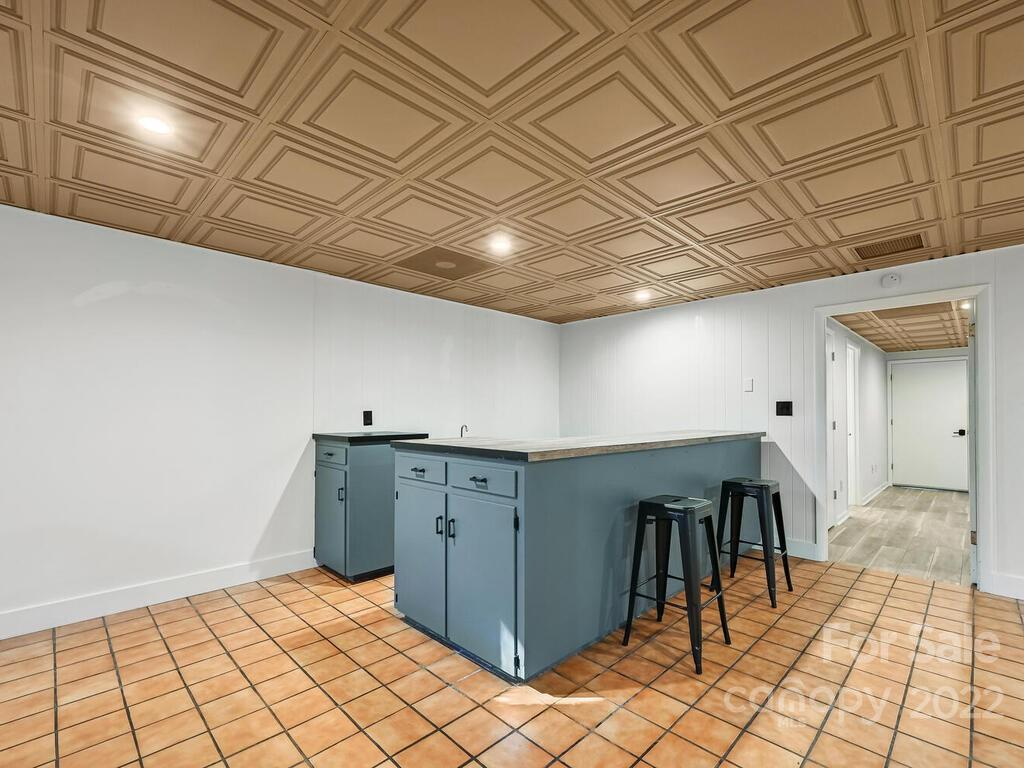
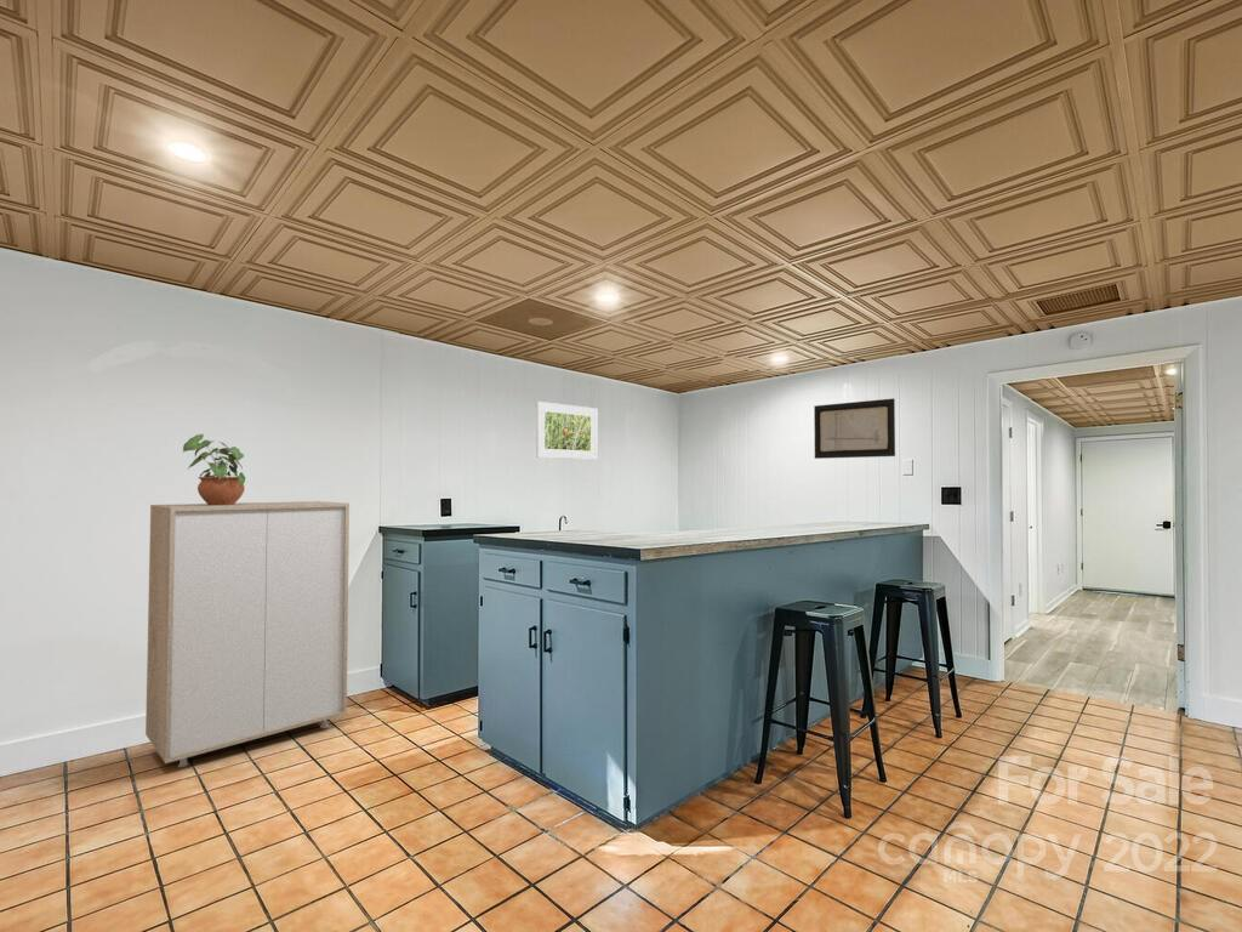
+ storage cabinet [144,500,351,768]
+ potted plant [182,433,246,505]
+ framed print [535,400,598,461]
+ wall art [813,397,896,460]
